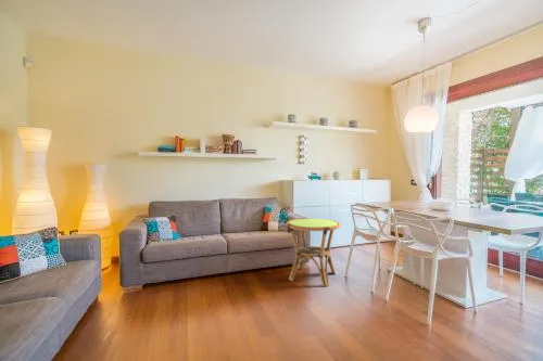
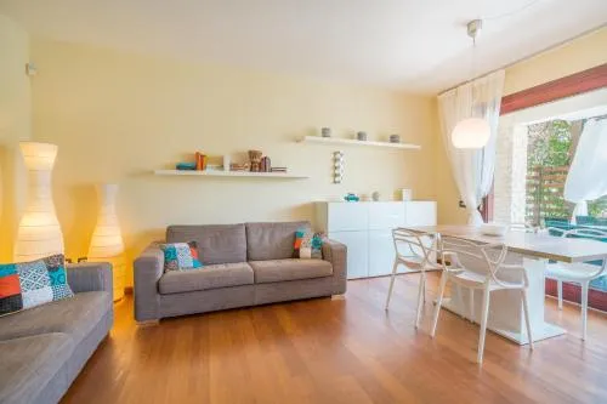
- side table [285,218,341,287]
